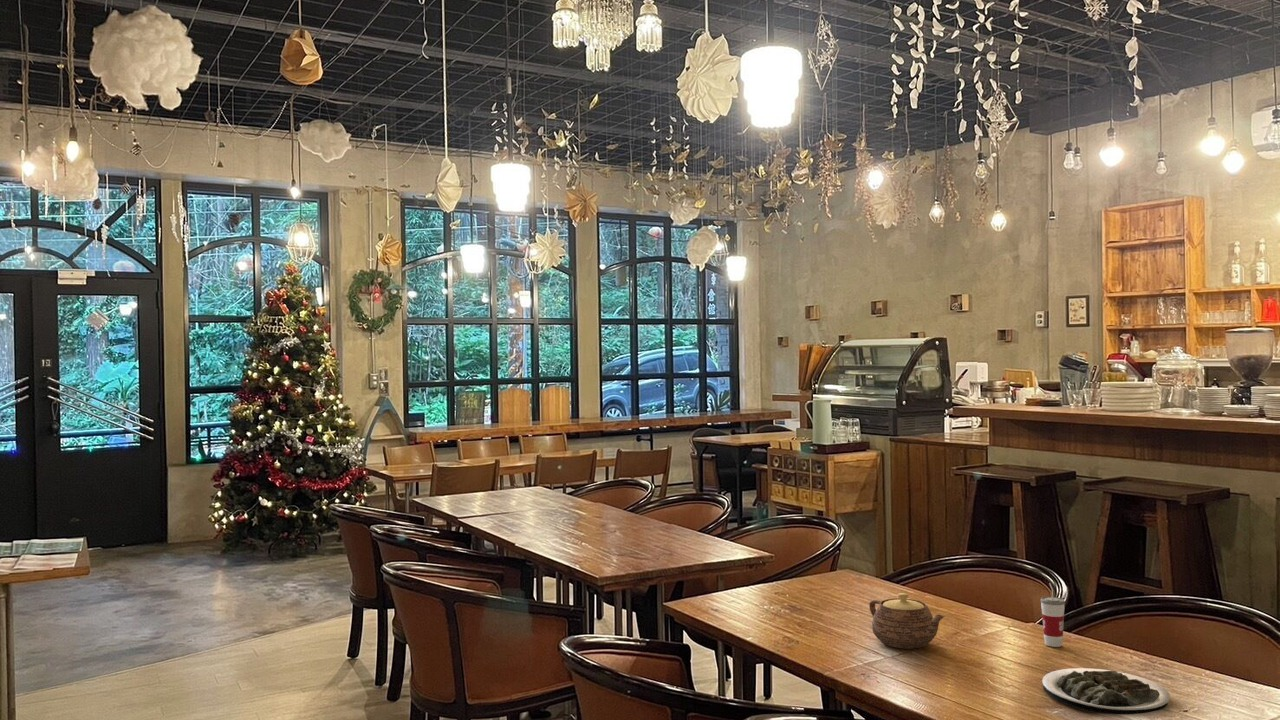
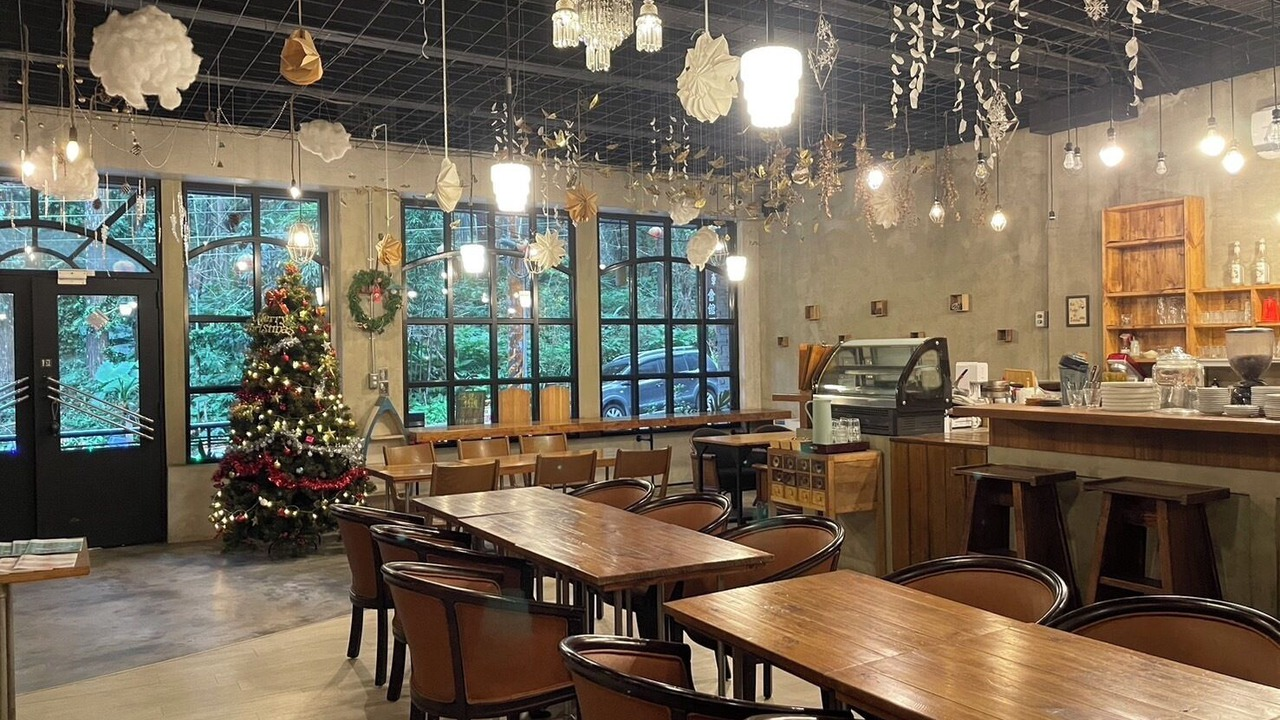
- cup [1040,582,1066,648]
- plate [1041,667,1171,715]
- teapot [868,592,946,649]
